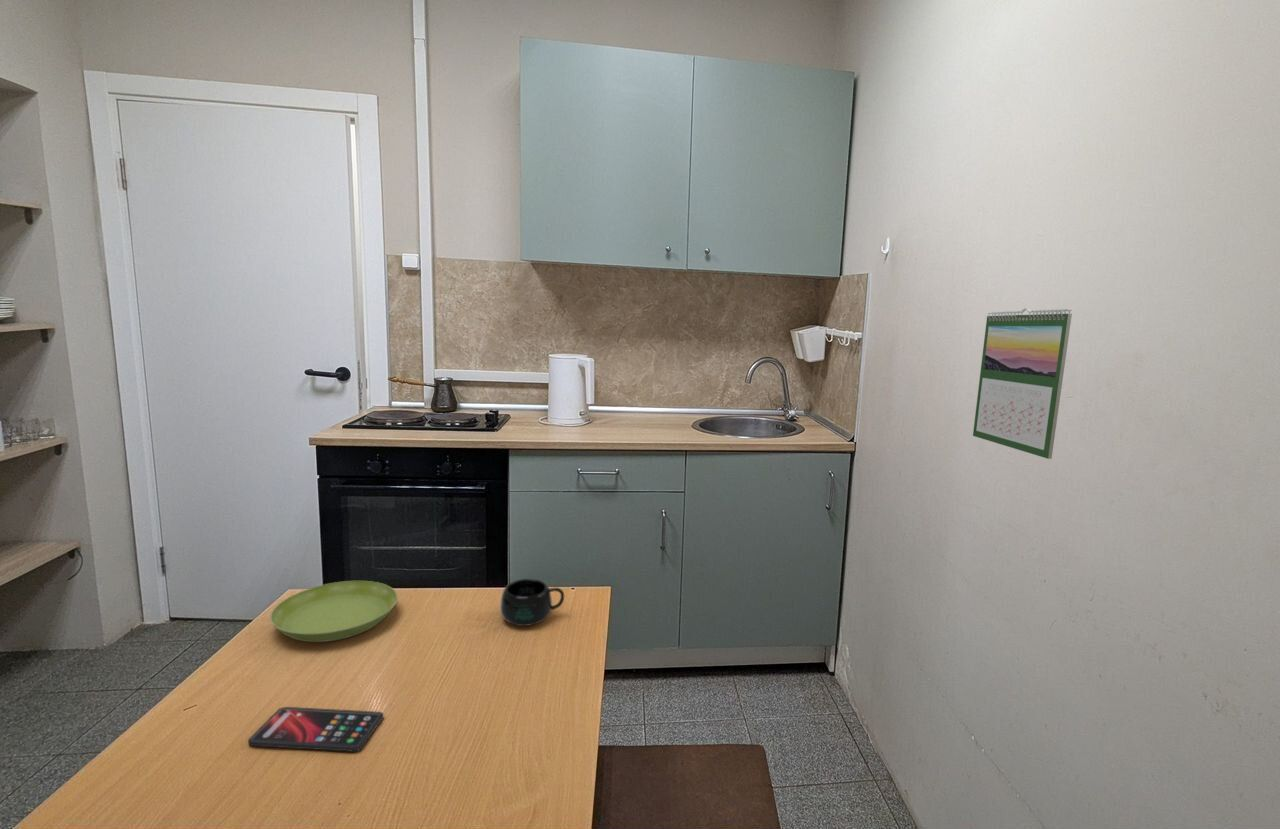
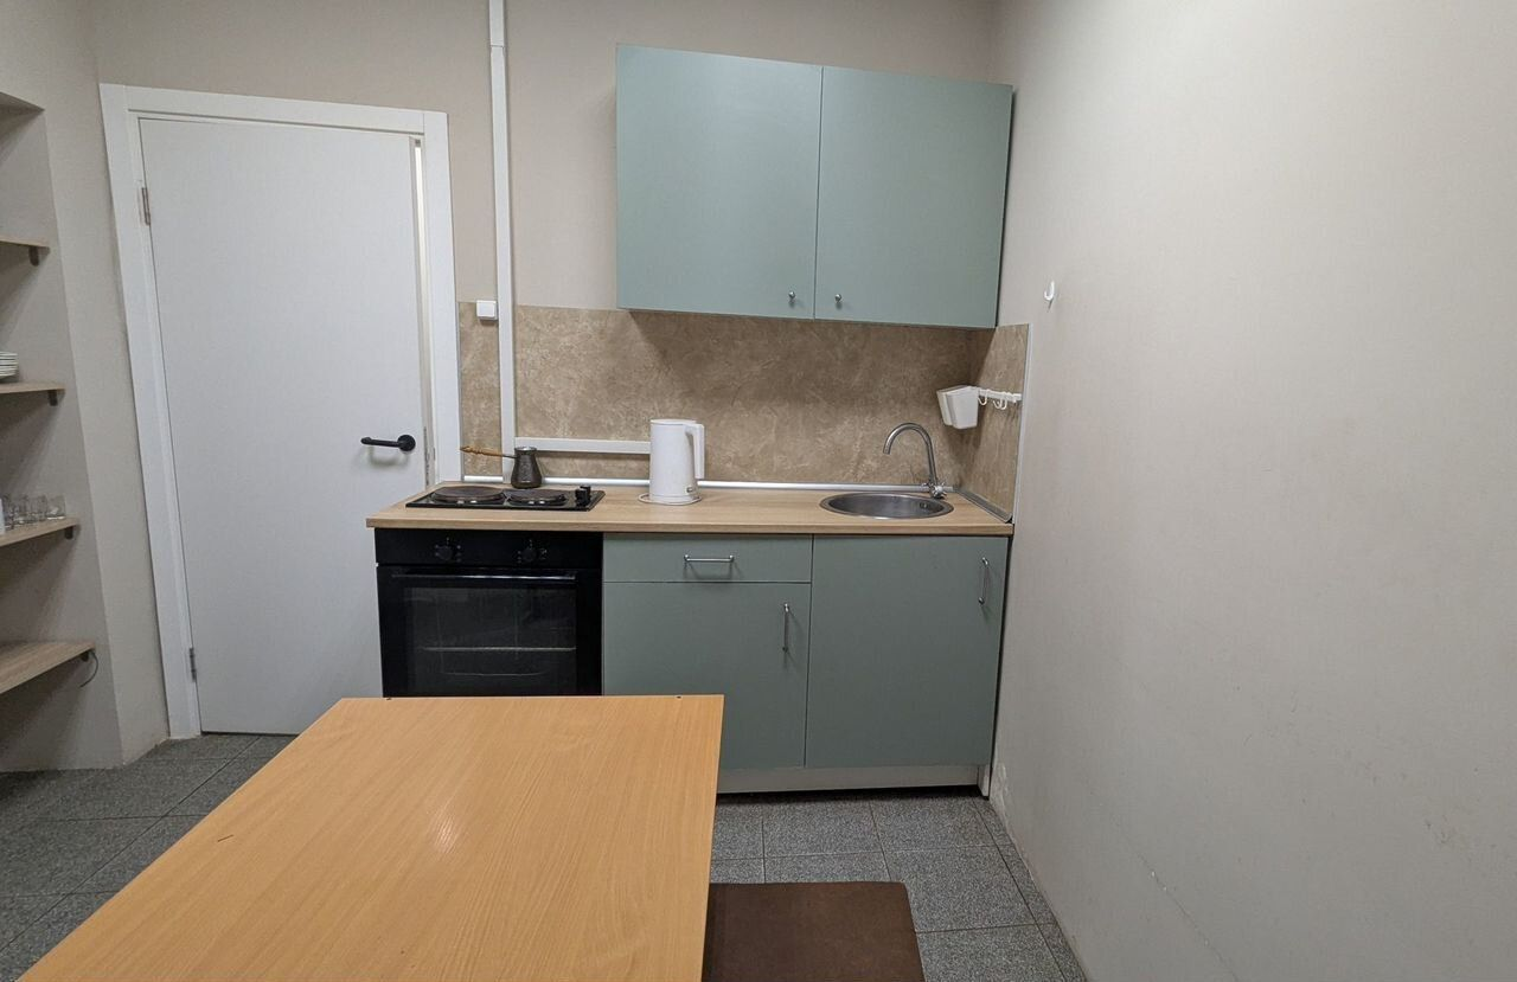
- calendar [972,307,1073,460]
- smartphone [247,706,385,752]
- saucer [269,580,399,643]
- mug [499,578,565,627]
